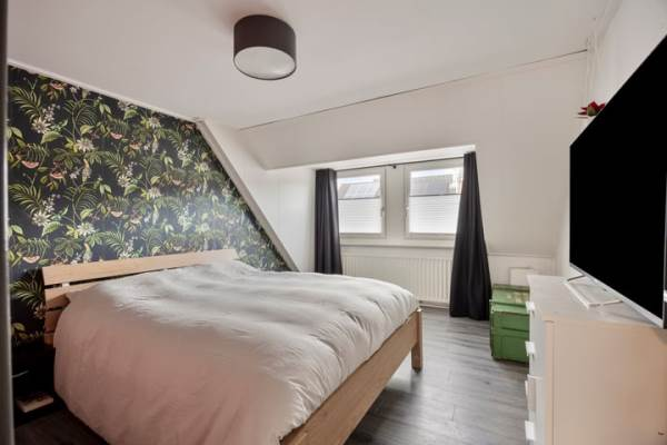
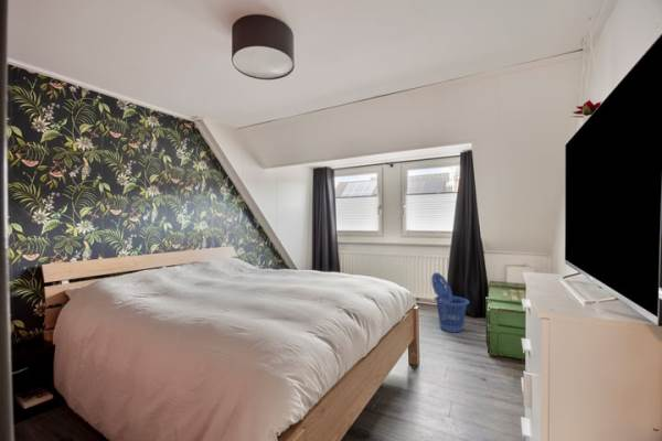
+ laundry basket [430,271,470,333]
